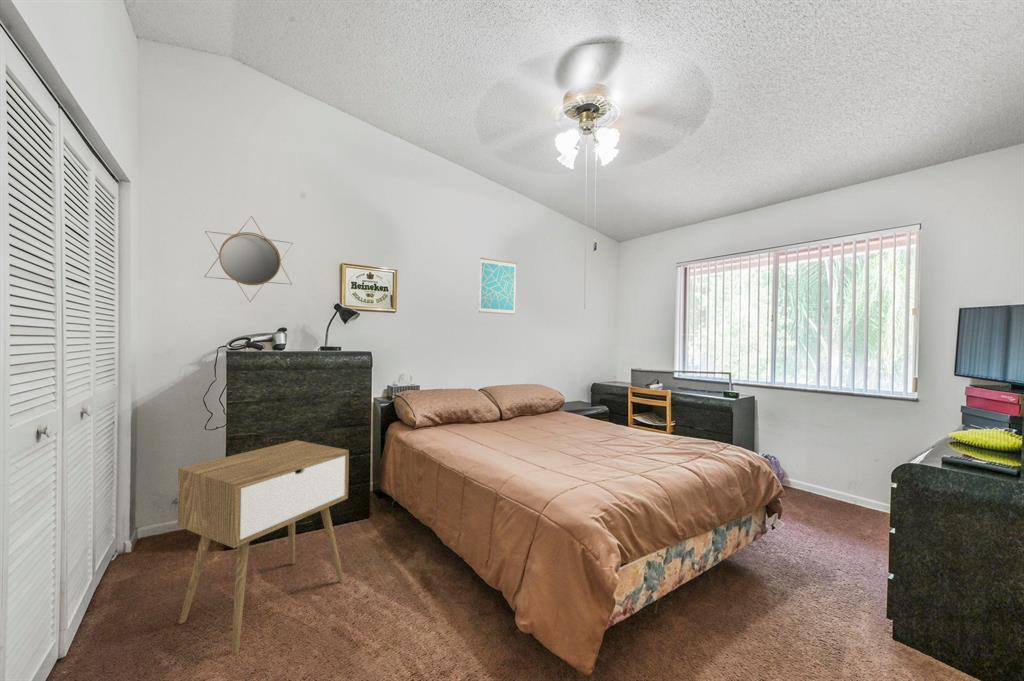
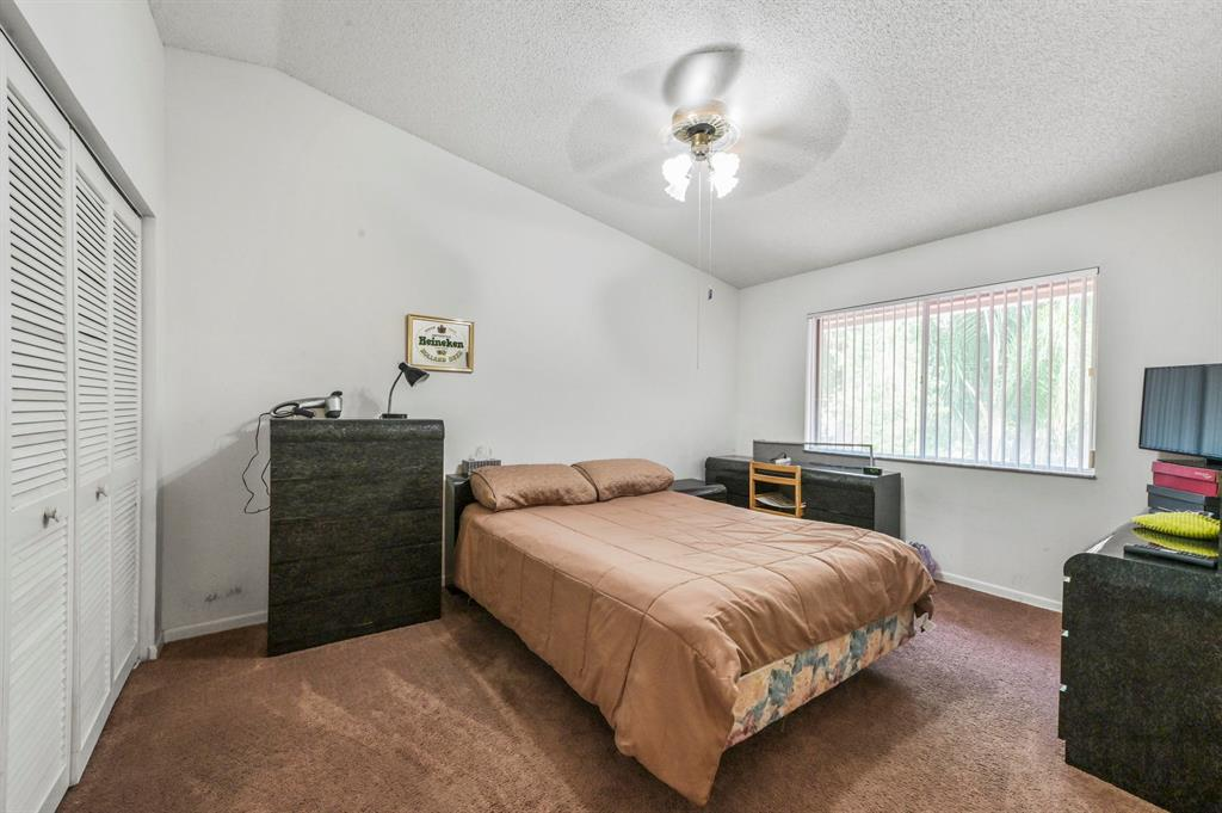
- wall art [478,257,517,316]
- home mirror [203,216,294,303]
- nightstand [177,439,350,655]
